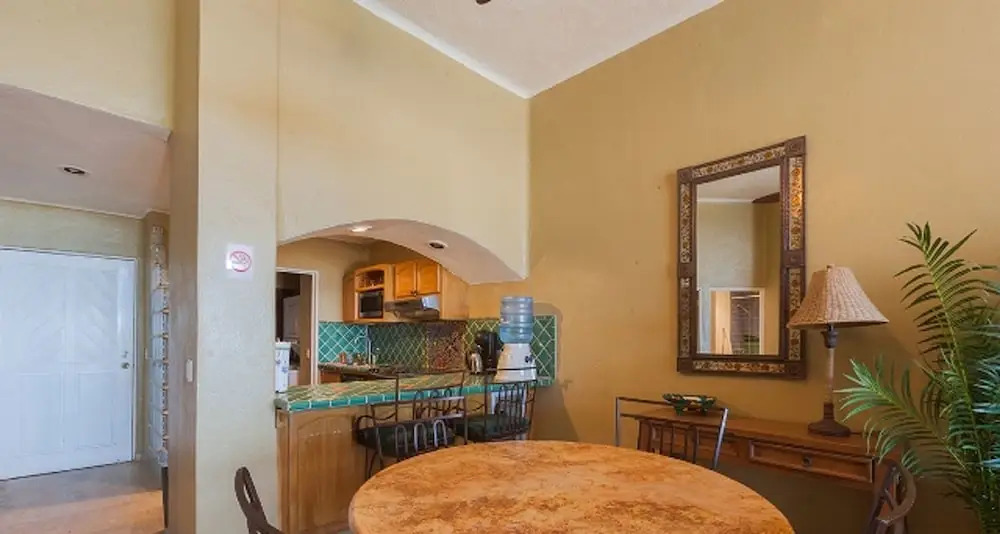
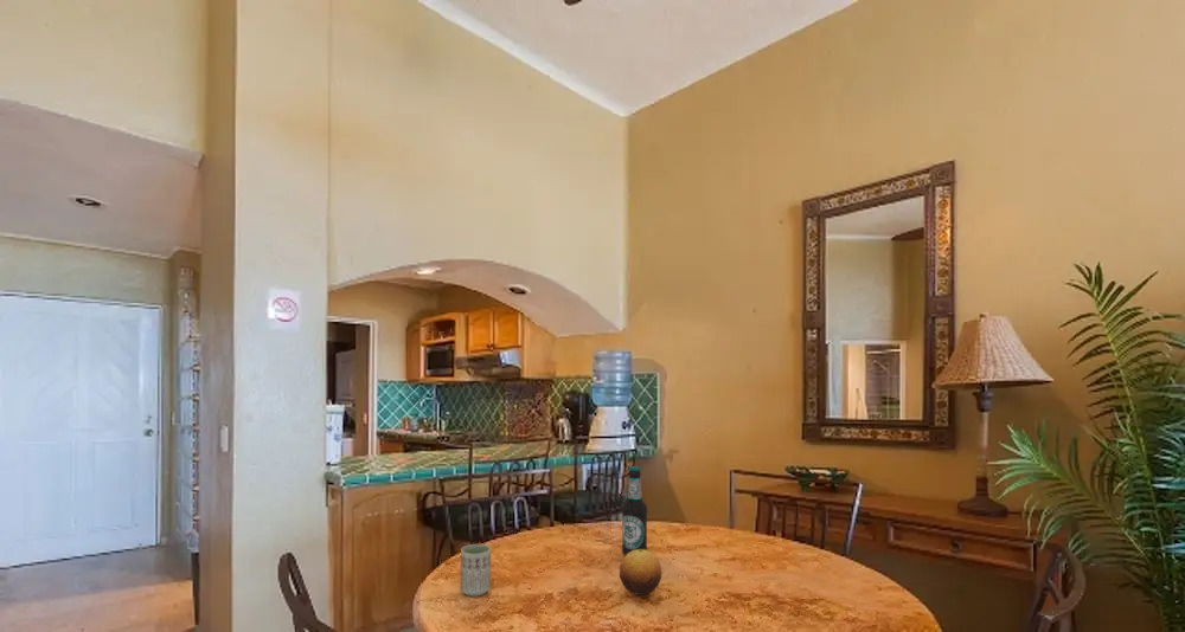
+ fruit [619,549,662,596]
+ bottle [621,465,648,556]
+ cup [460,543,492,598]
